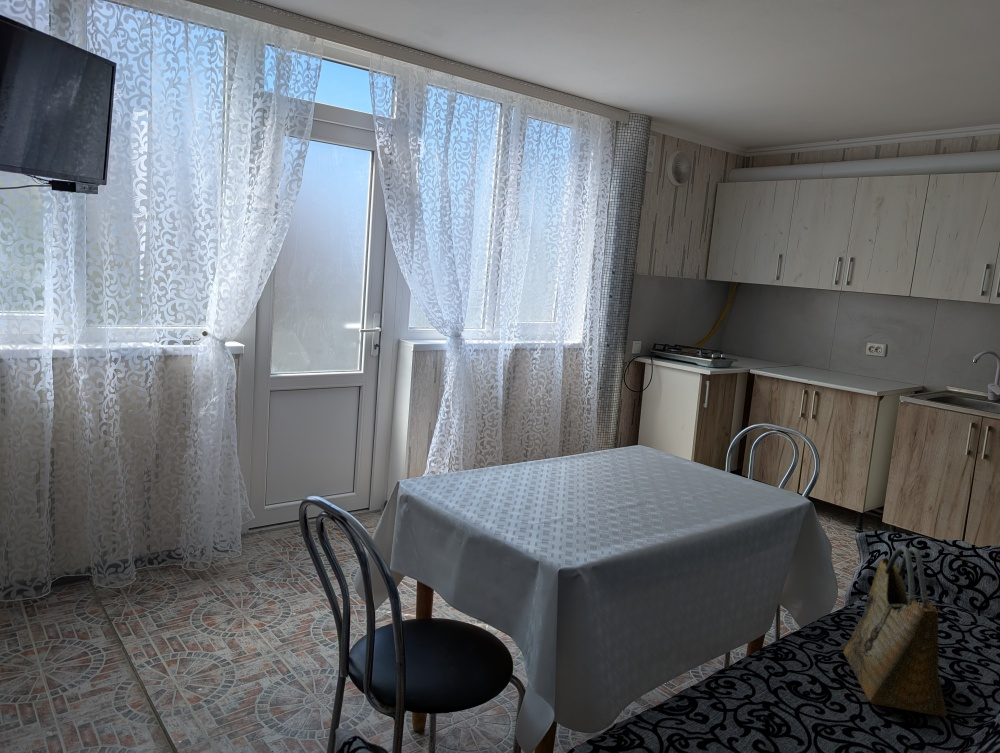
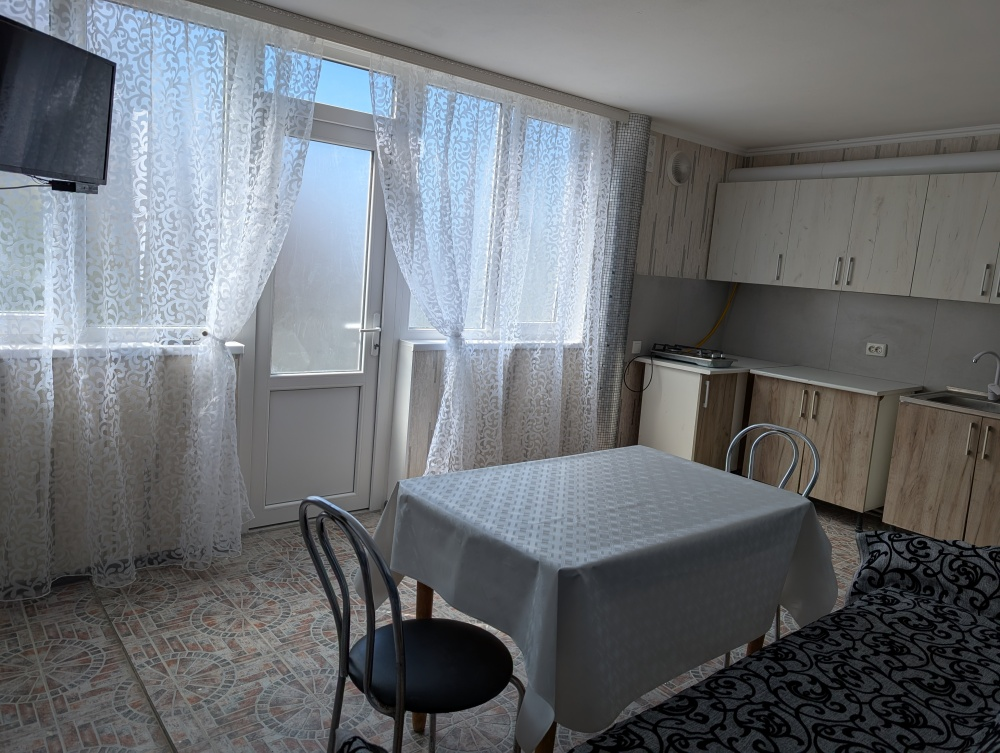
- grocery bag [843,545,948,718]
